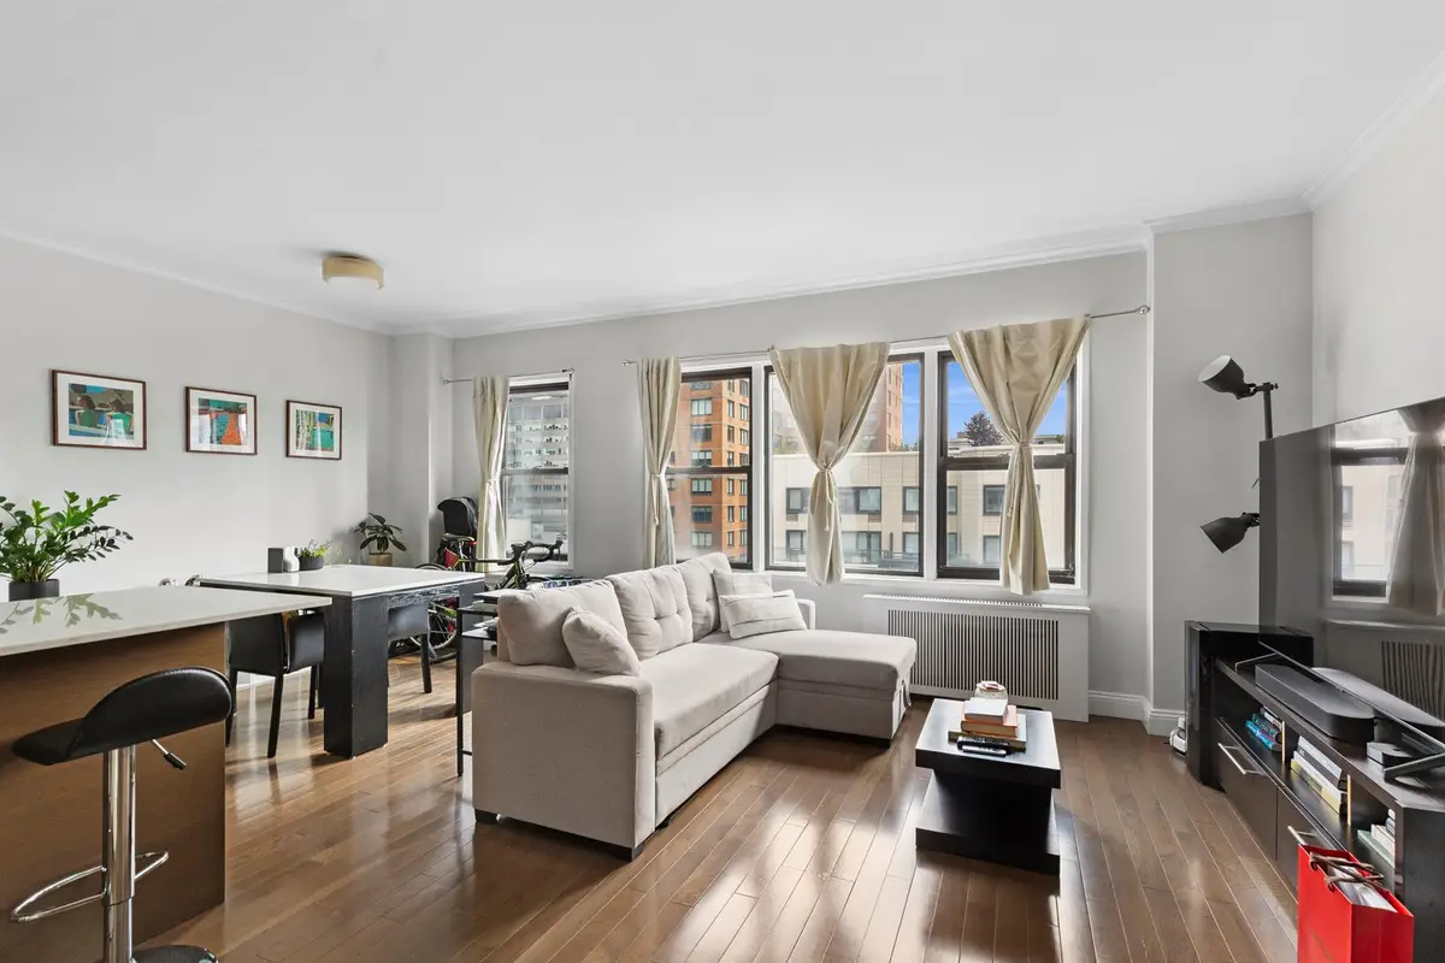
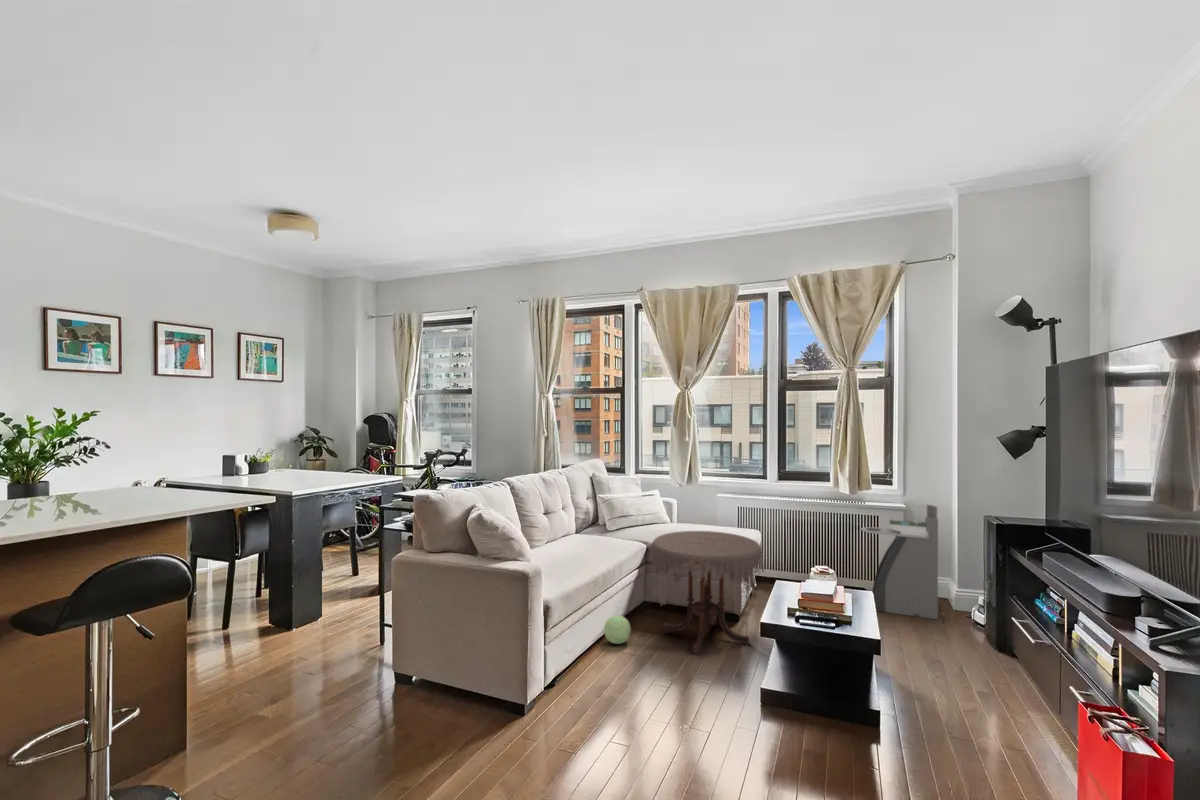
+ side table [650,530,765,657]
+ plush toy [603,614,632,645]
+ architectural model [857,504,945,623]
